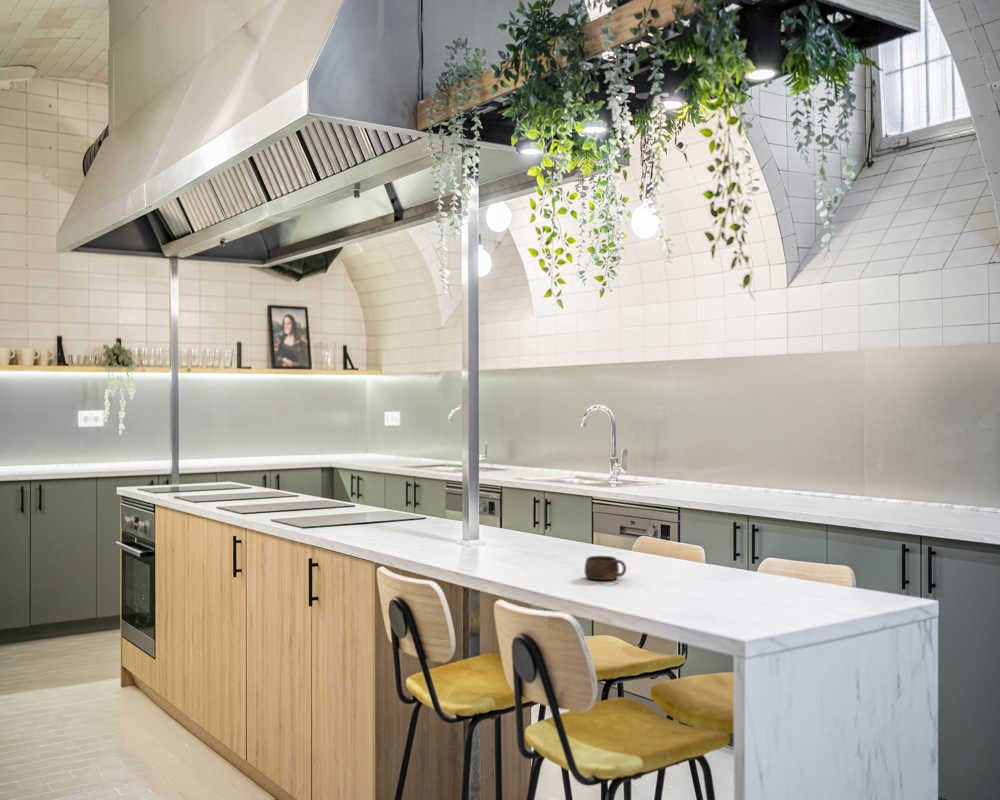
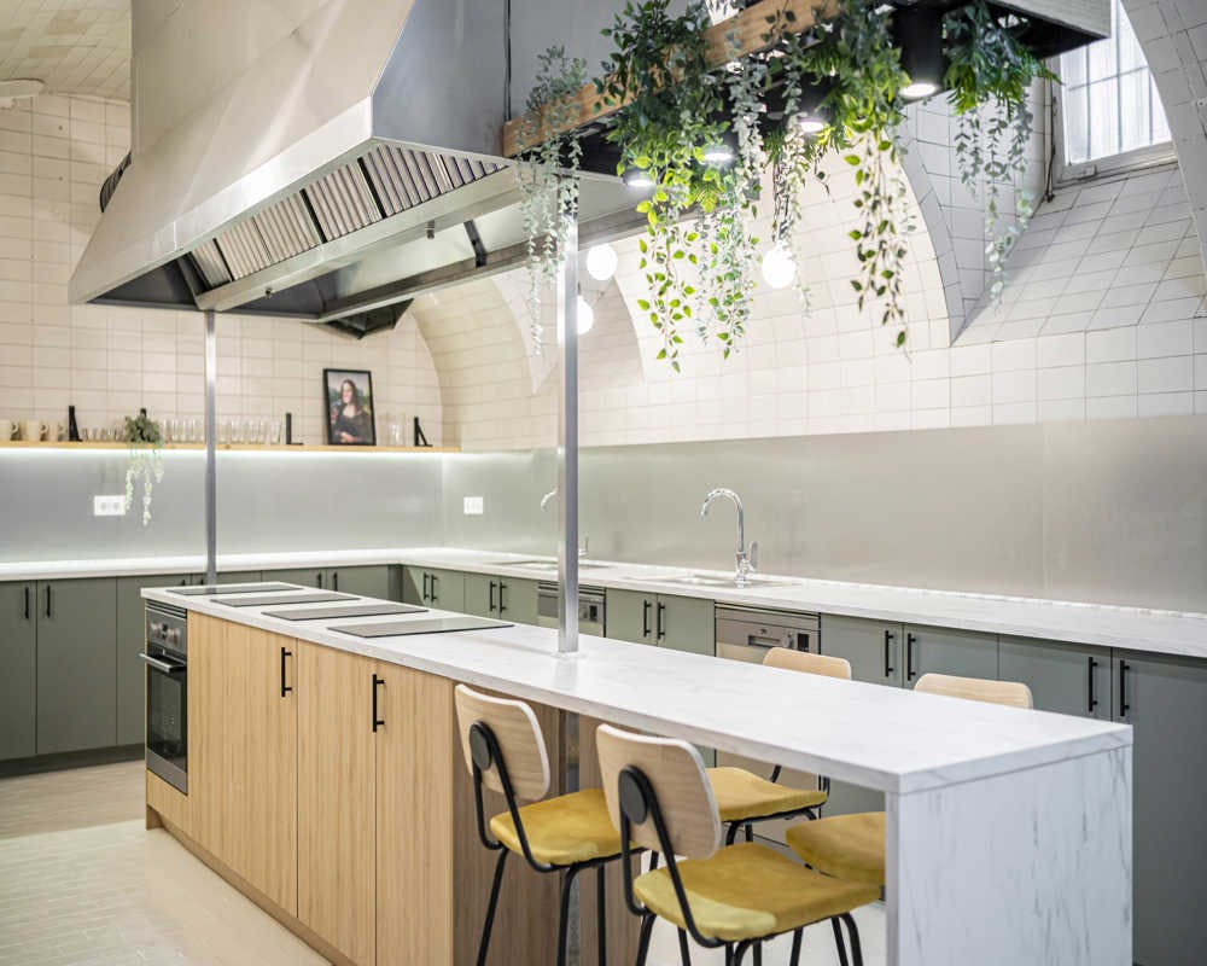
- cup [584,555,627,581]
